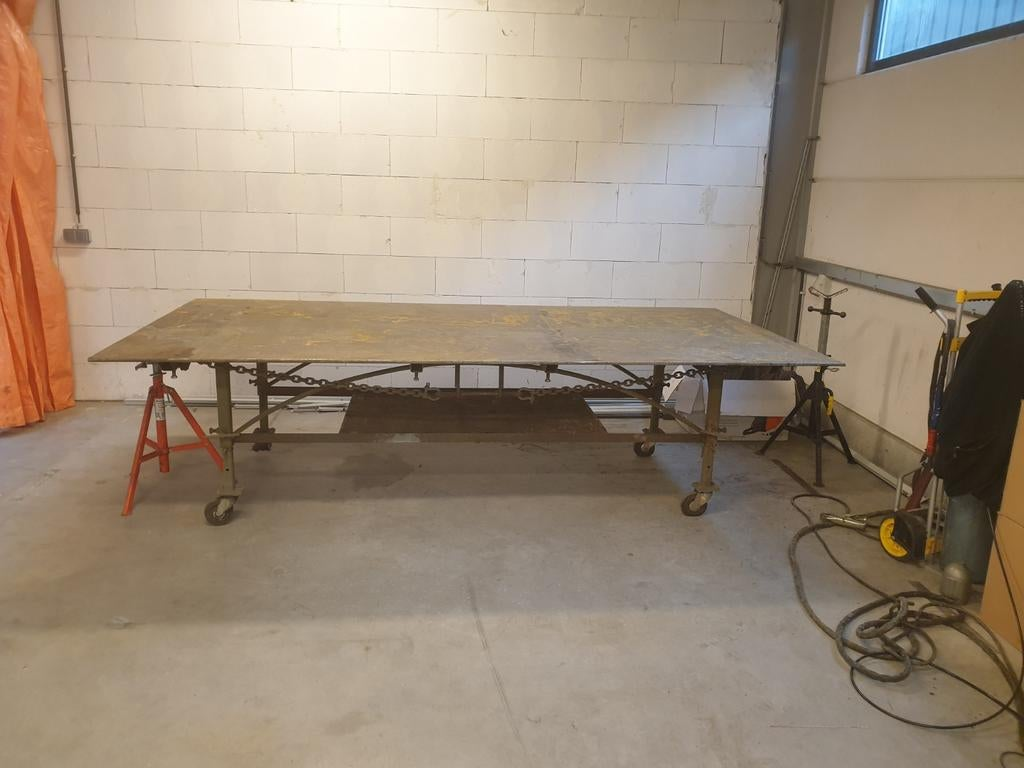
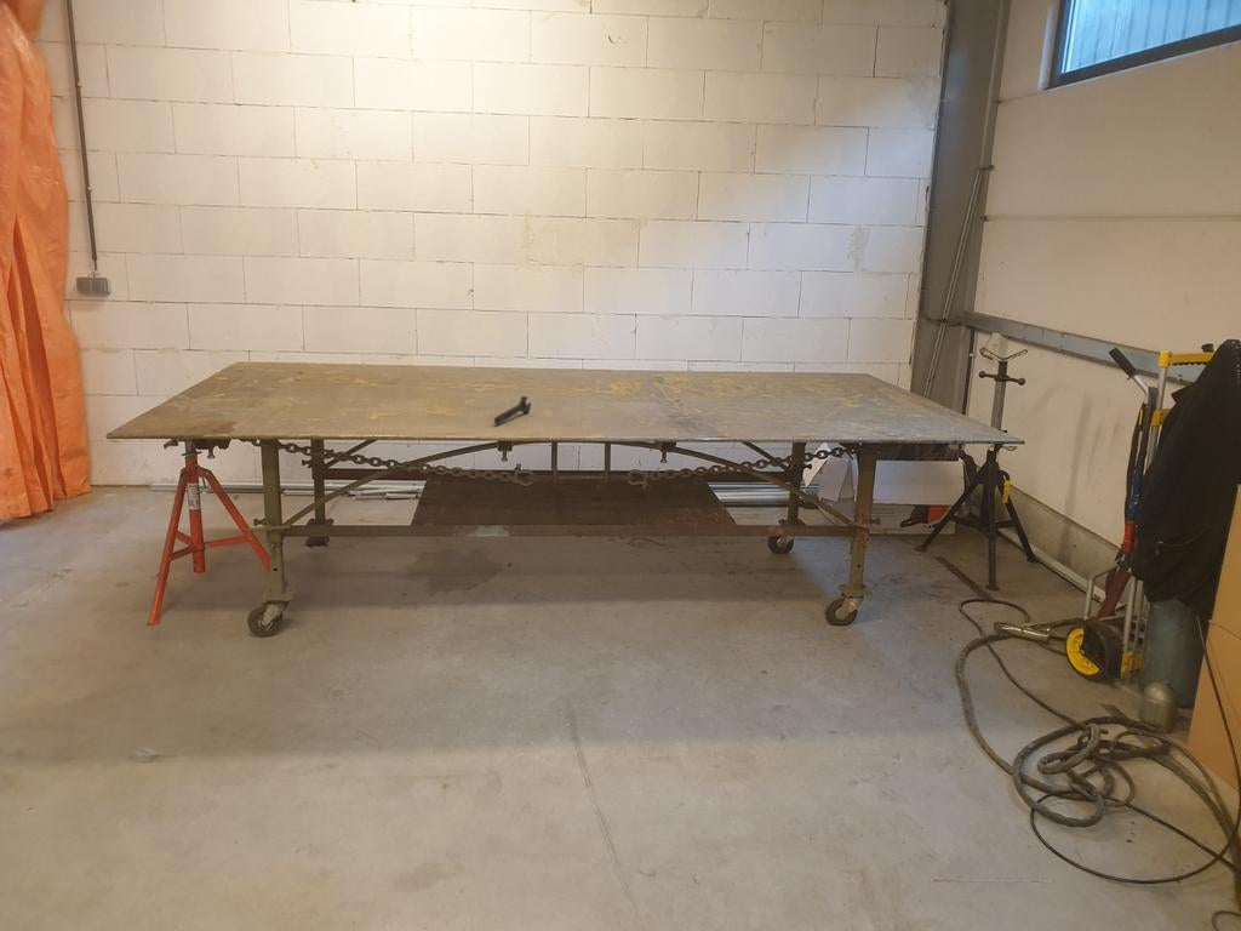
+ adjustable wrench [493,395,532,425]
